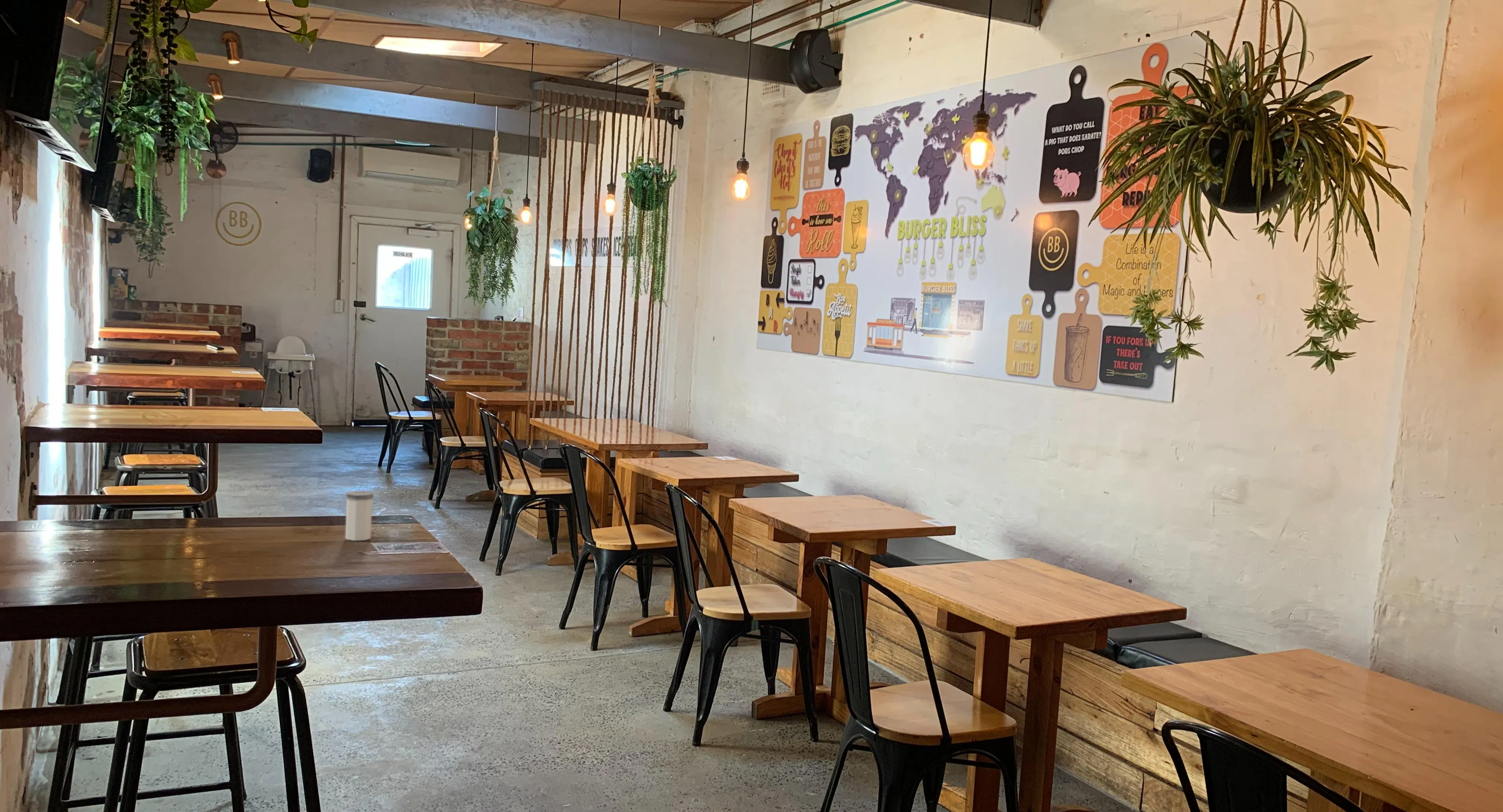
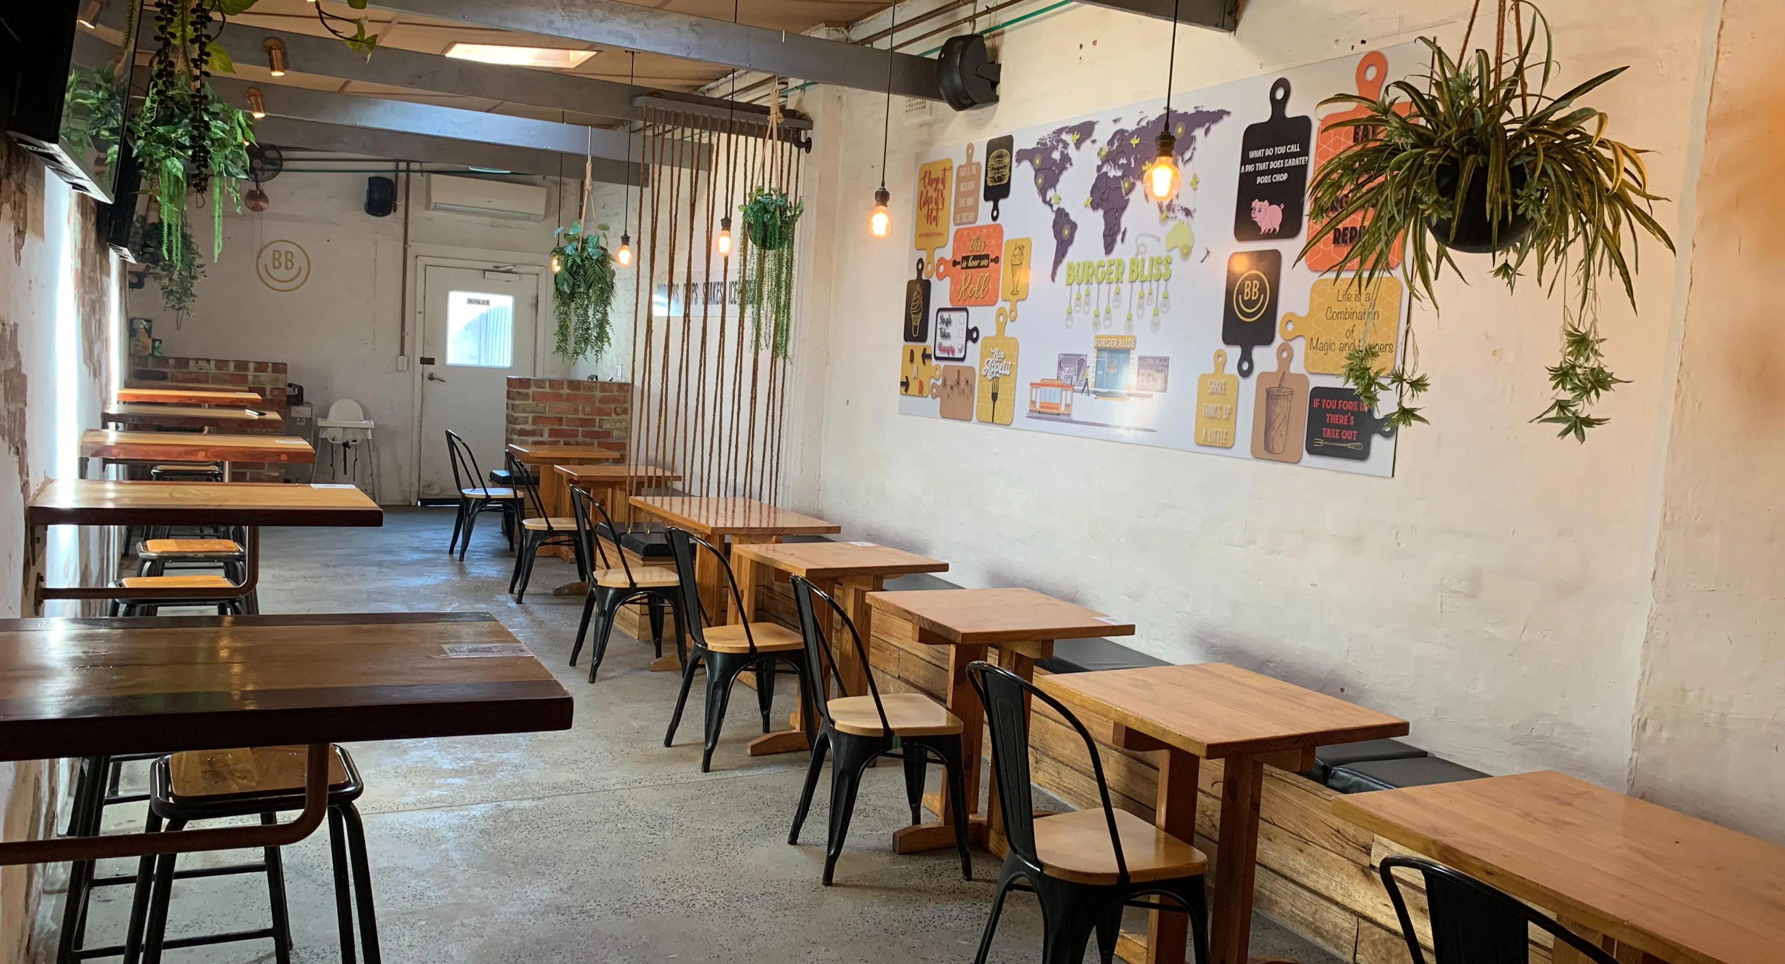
- salt shaker [345,490,374,541]
